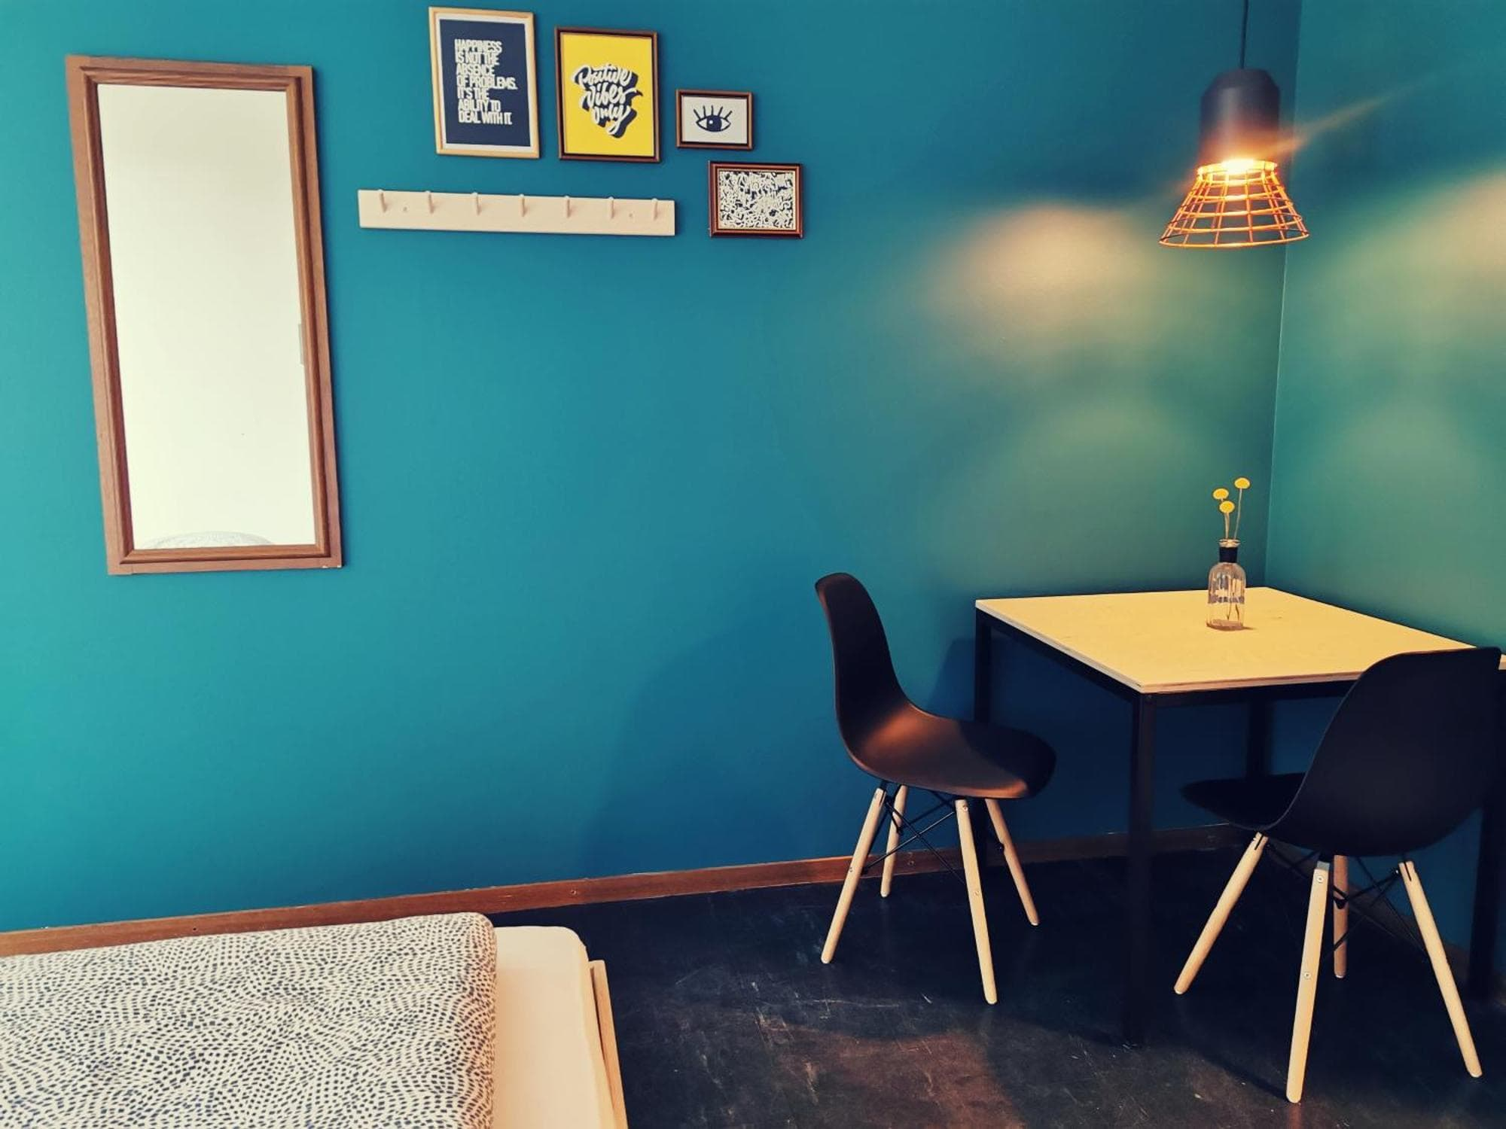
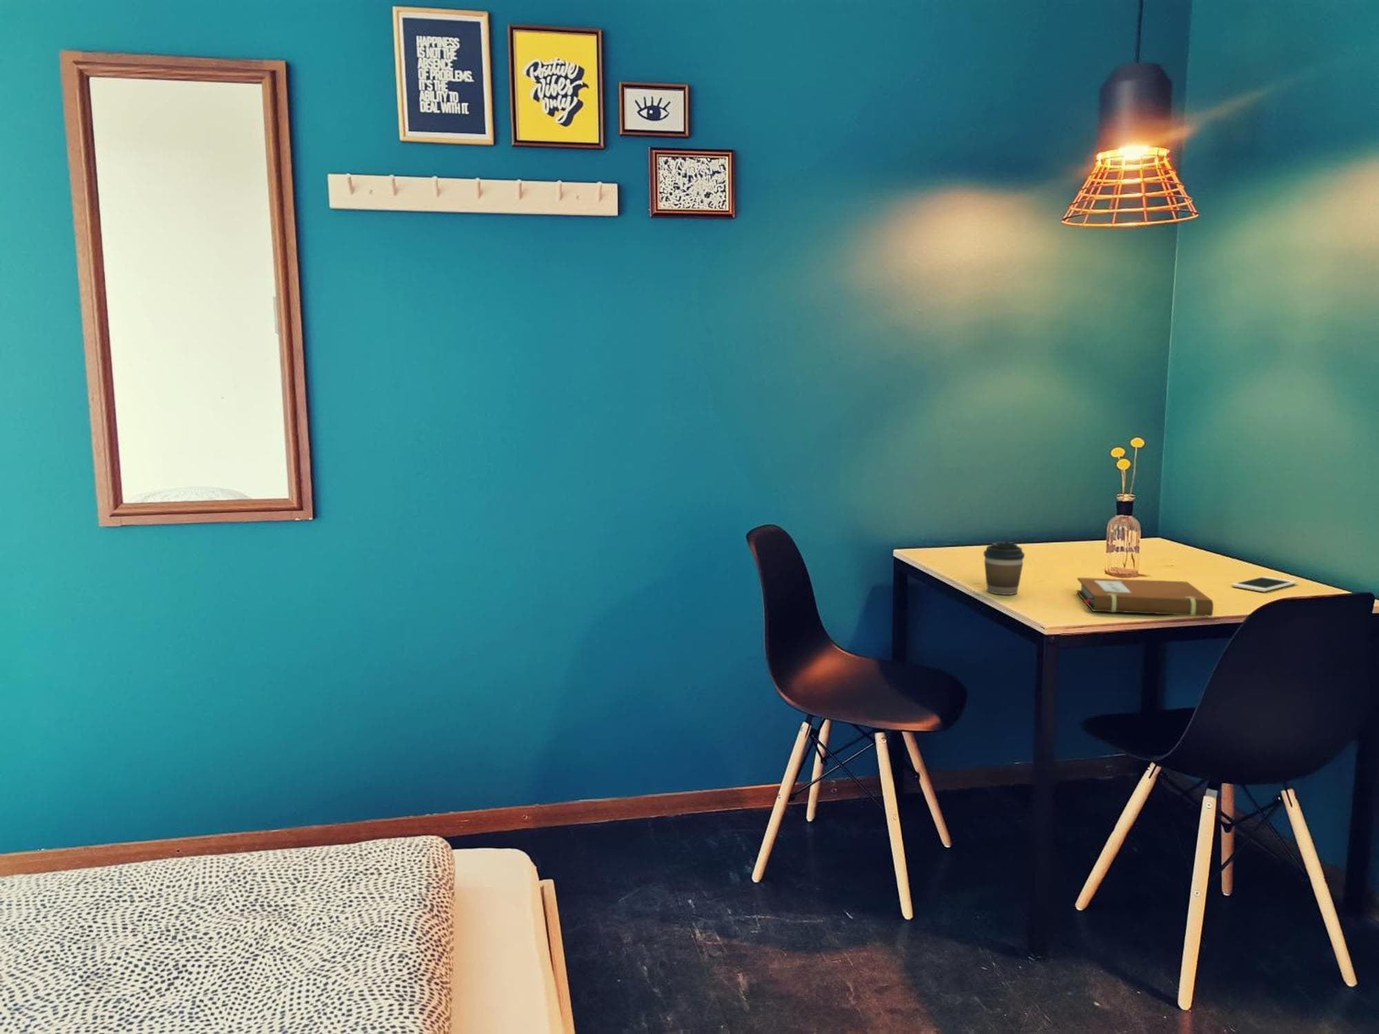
+ cell phone [1230,576,1298,592]
+ coffee cup [983,541,1025,595]
+ notebook [1076,577,1214,617]
